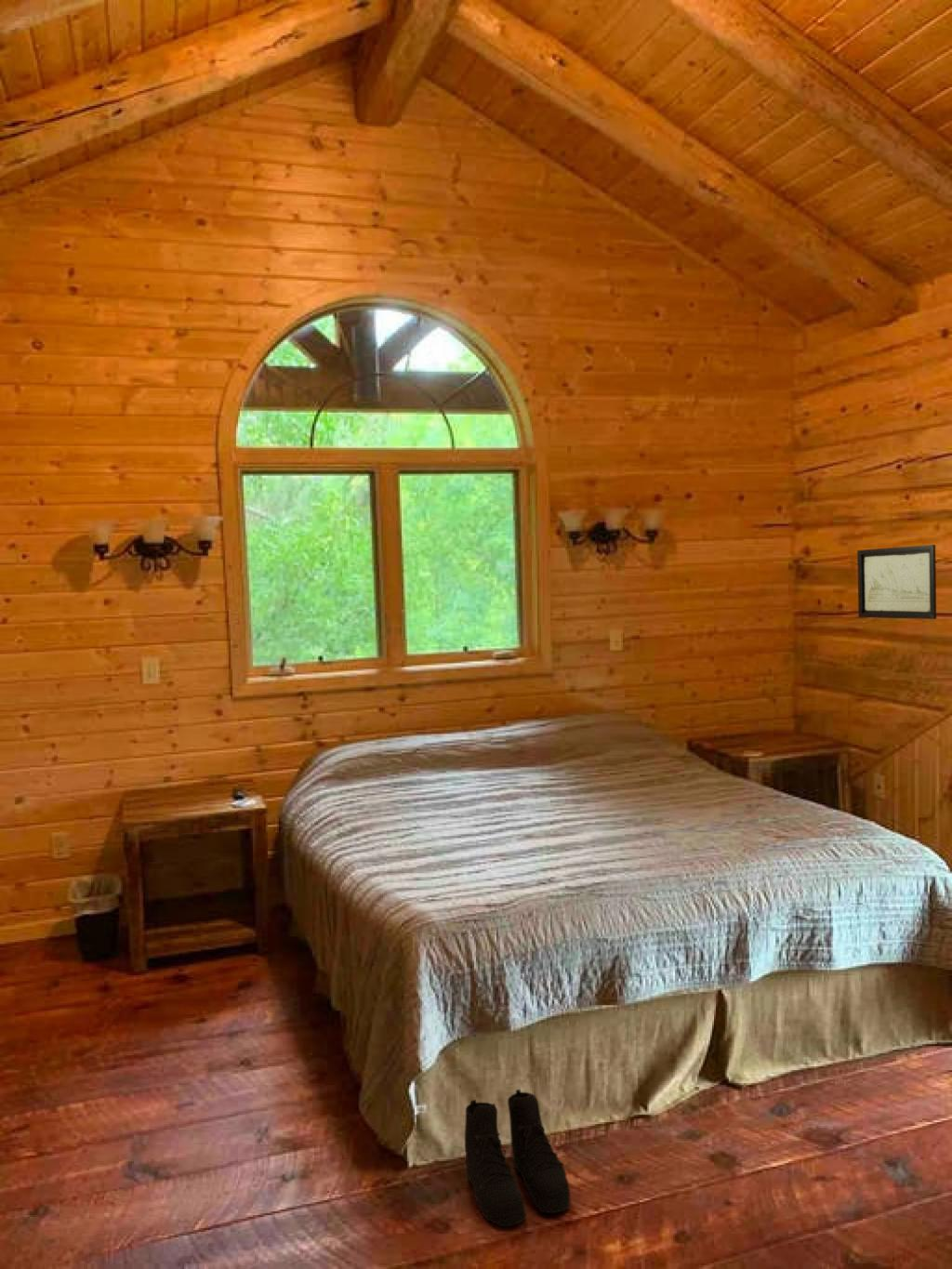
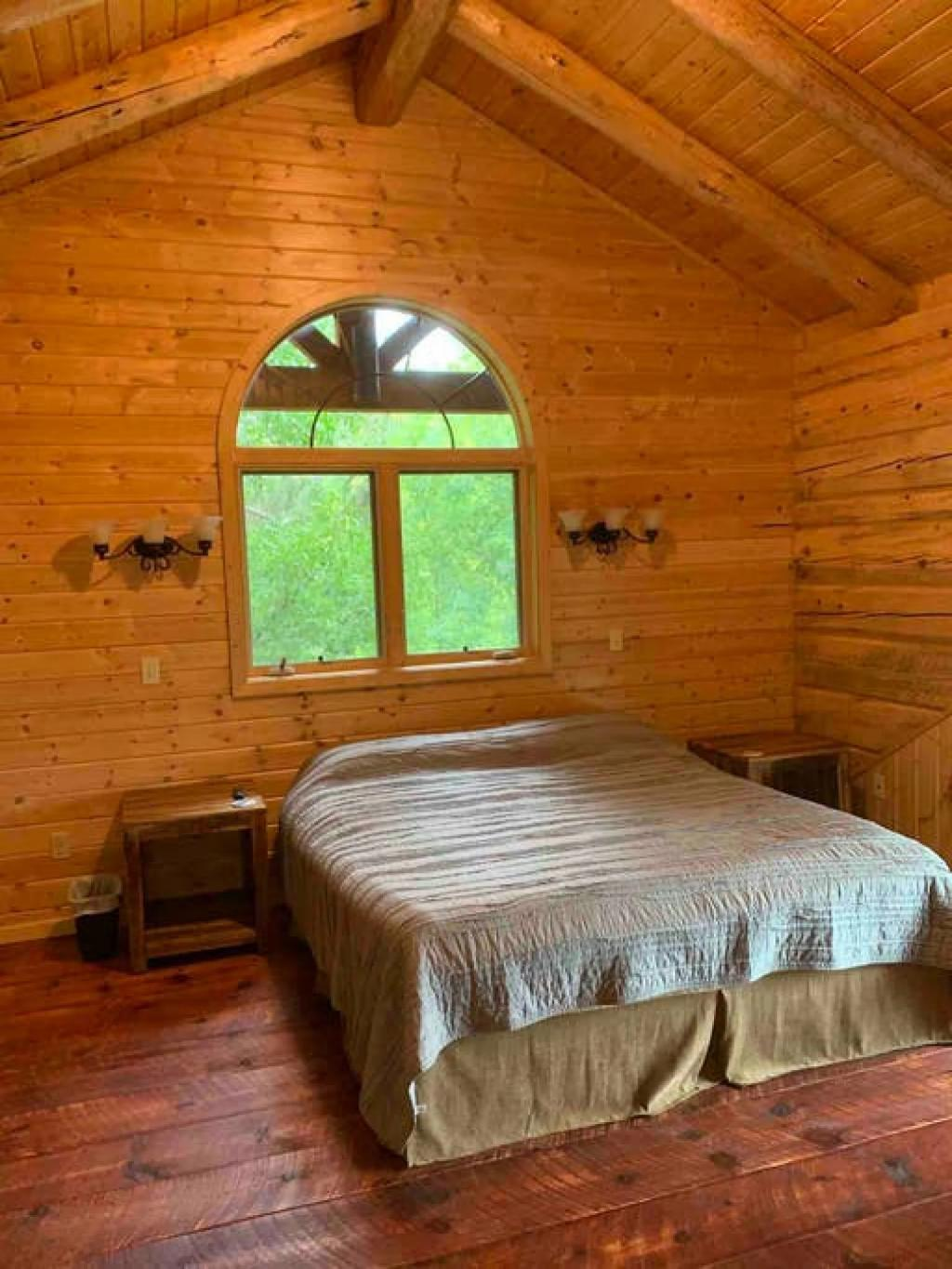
- boots [464,1089,571,1227]
- wall art [856,544,937,620]
